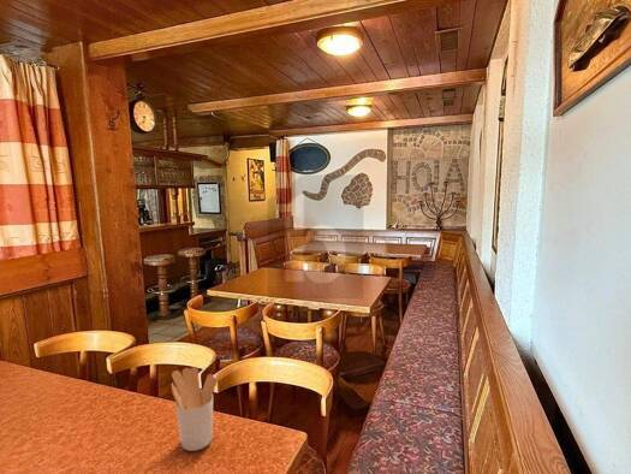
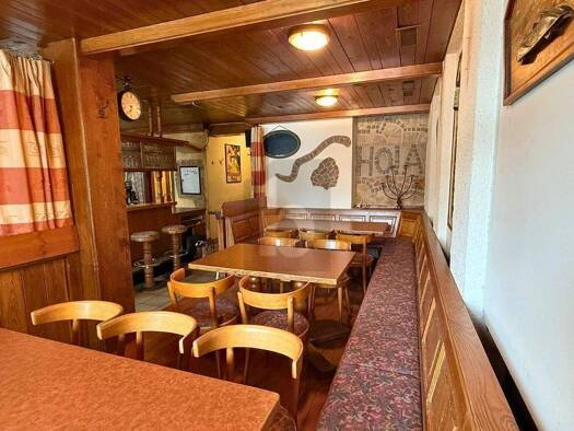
- utensil holder [171,366,219,452]
